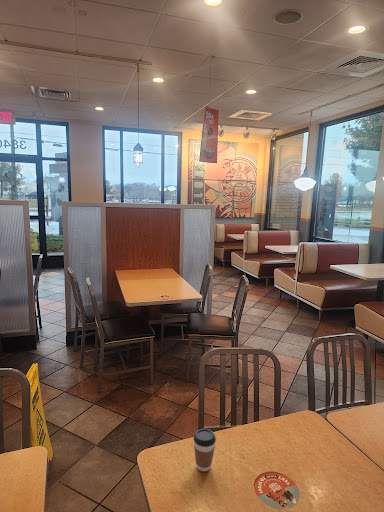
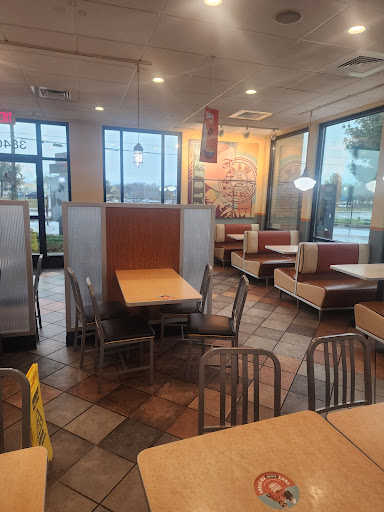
- coffee cup [193,428,217,472]
